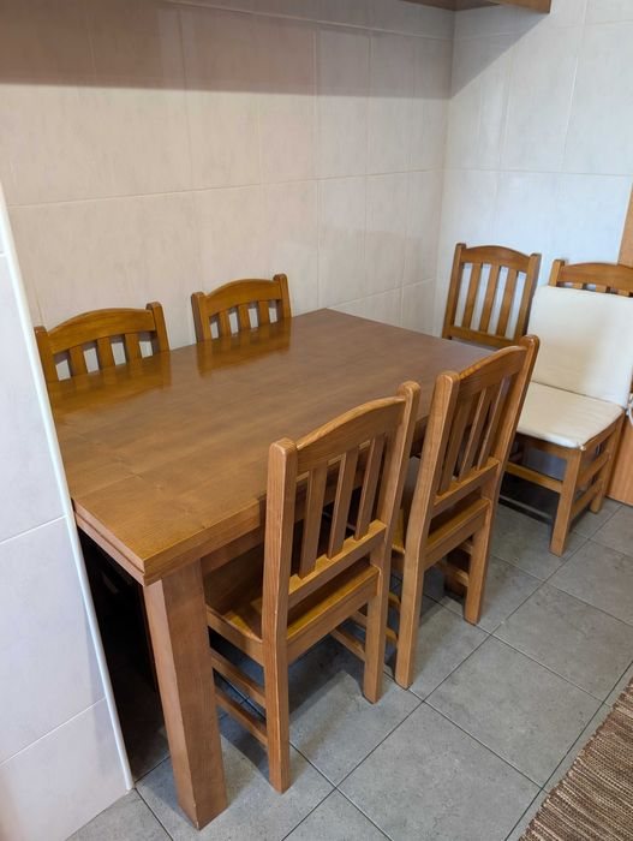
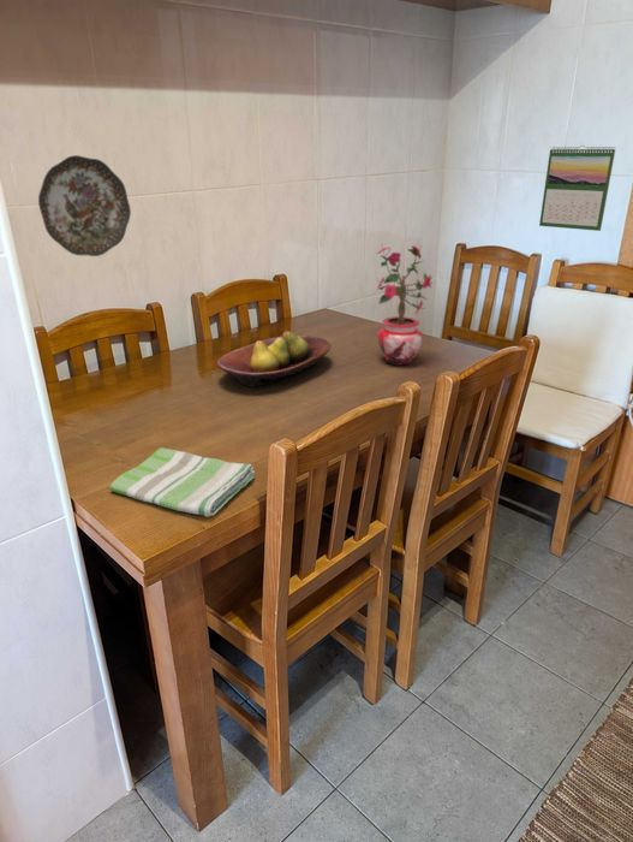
+ dish towel [108,446,256,517]
+ fruit bowl [215,330,333,389]
+ decorative plate [37,154,132,257]
+ calendar [538,144,617,232]
+ potted plant [375,242,434,366]
